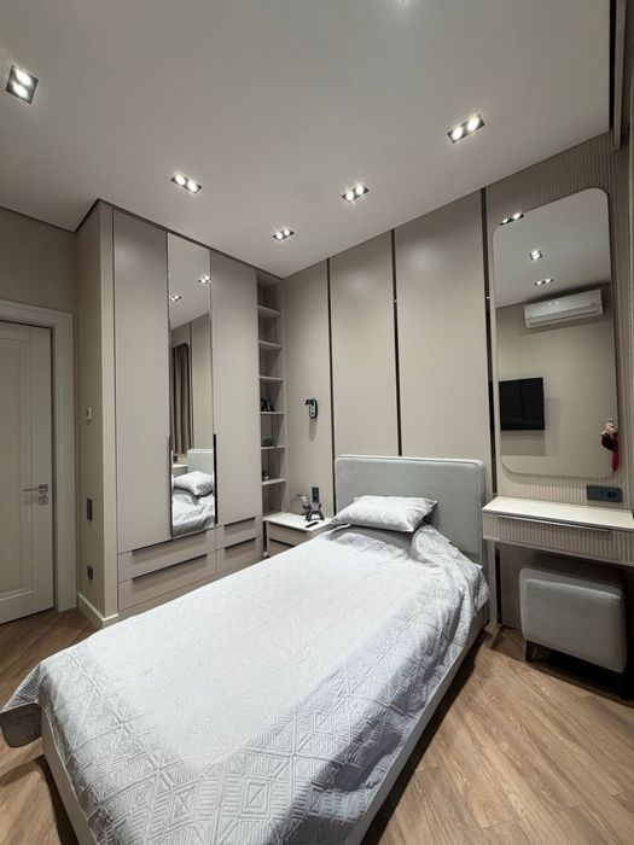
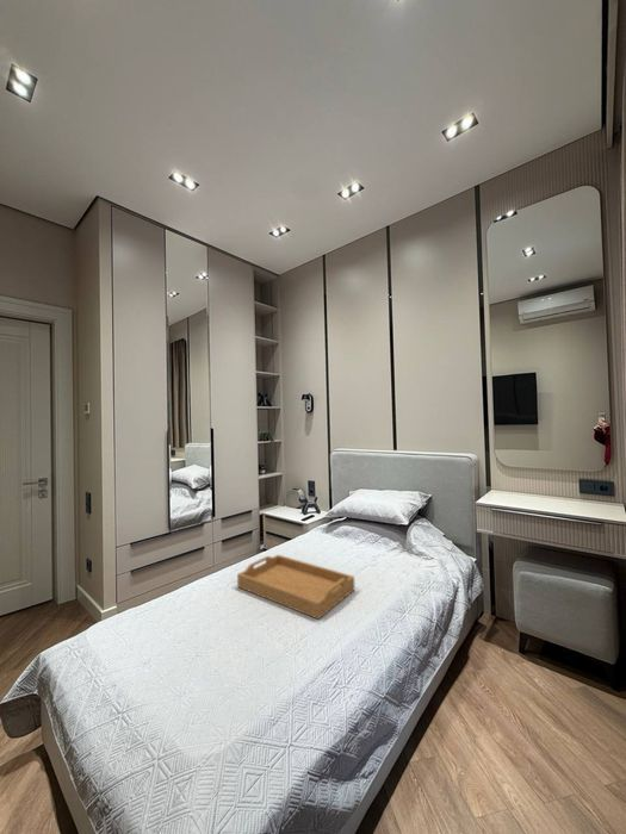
+ serving tray [236,554,355,621]
